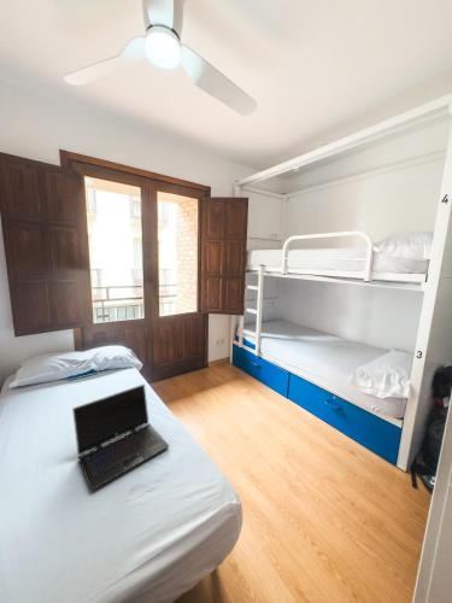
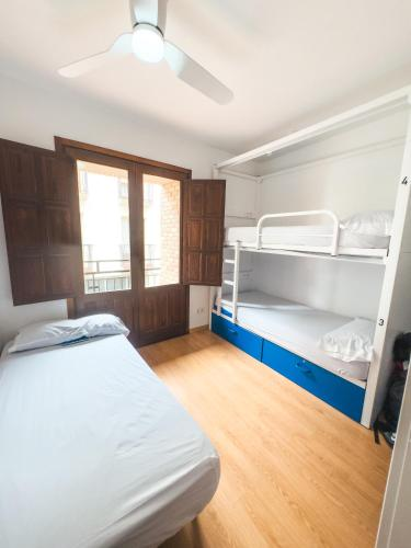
- laptop computer [71,384,170,492]
